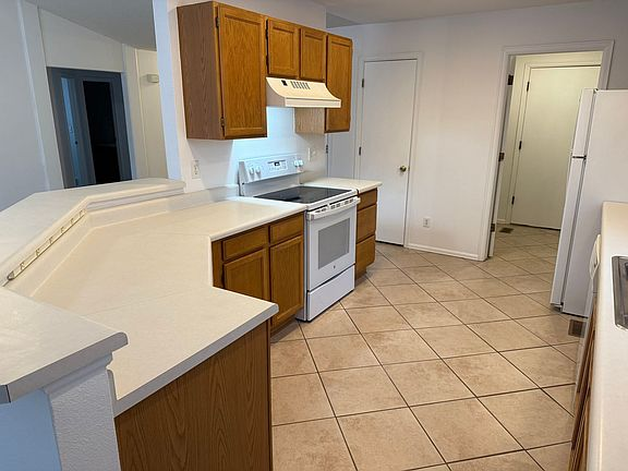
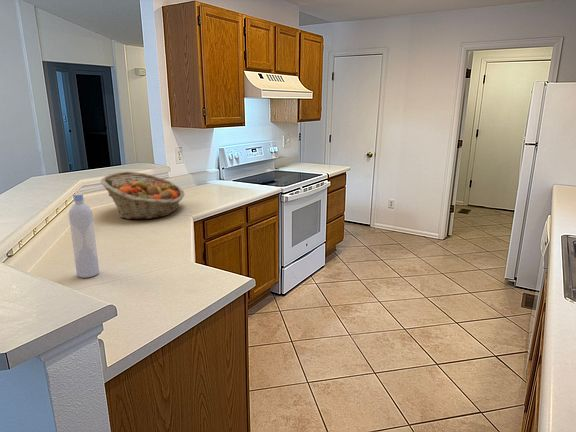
+ fruit basket [100,171,185,220]
+ bottle [68,192,100,279]
